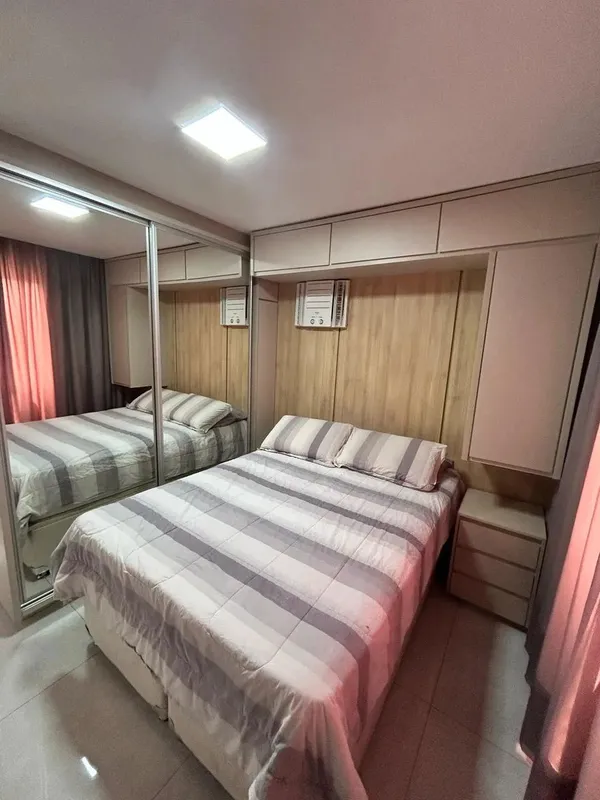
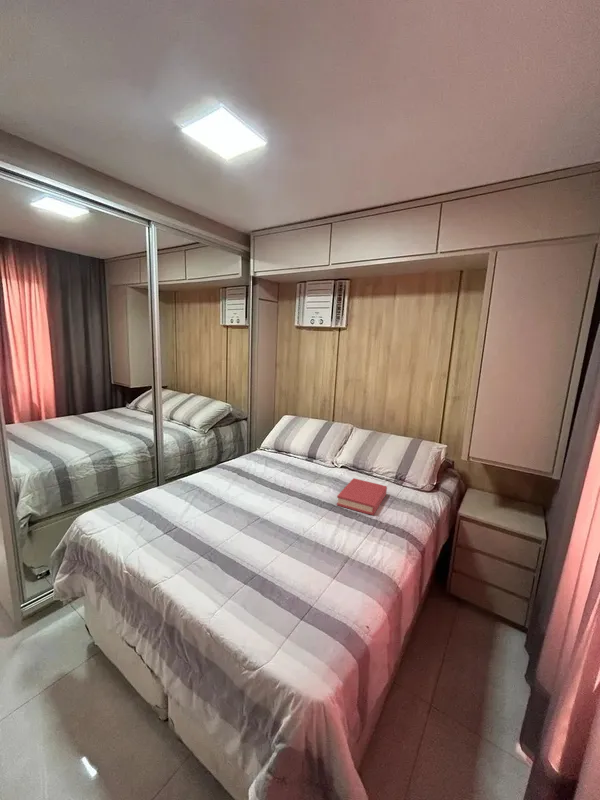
+ hardback book [336,477,388,516]
